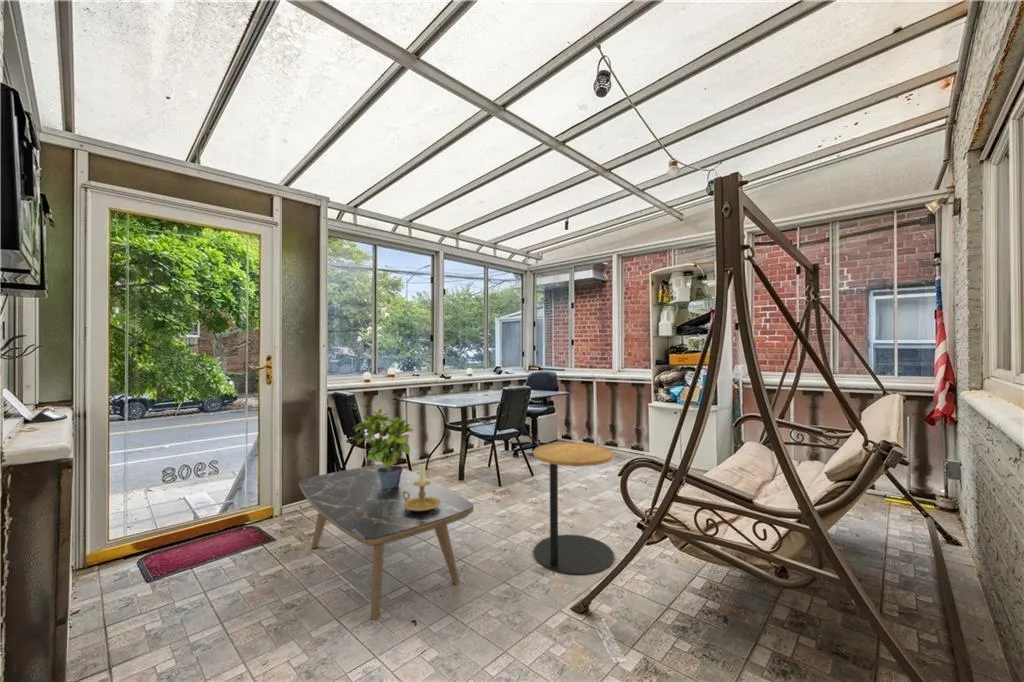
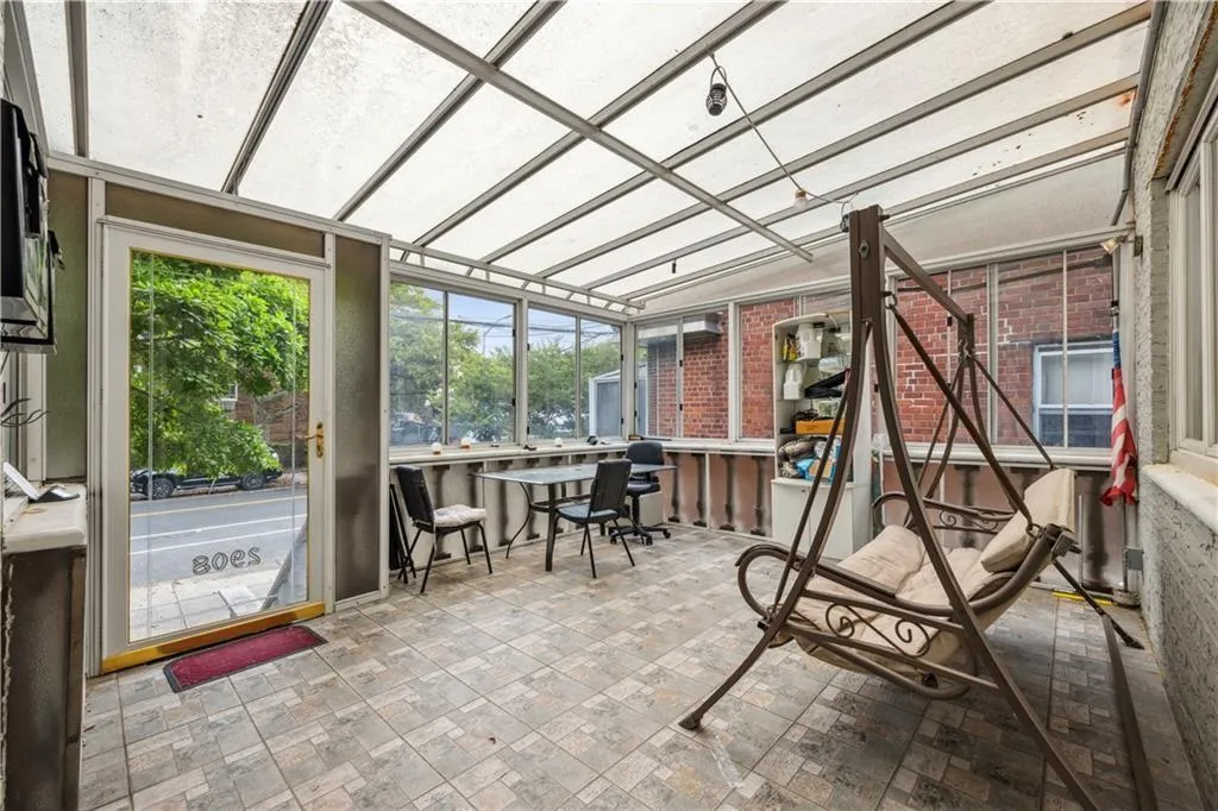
- potted plant [350,408,416,488]
- coffee table [298,463,475,621]
- side table [532,442,615,576]
- candle holder [403,461,440,511]
